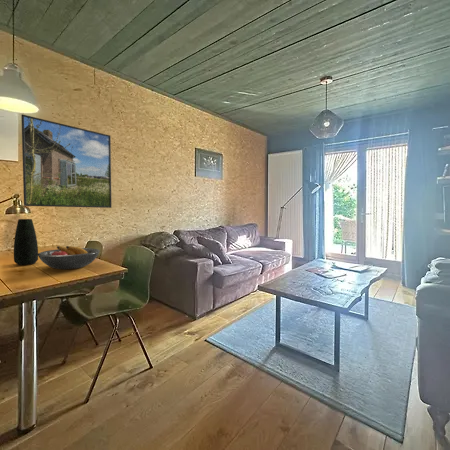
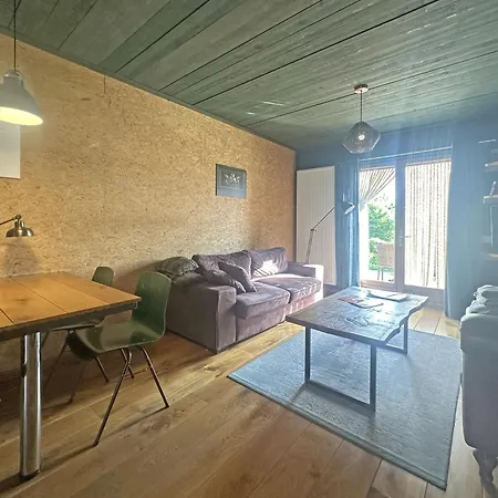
- vase [13,218,39,266]
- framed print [20,113,113,209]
- fruit bowl [37,245,101,270]
